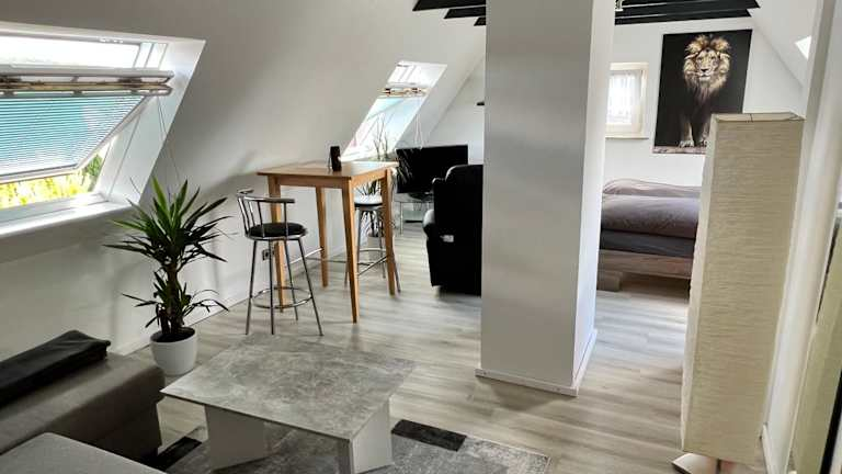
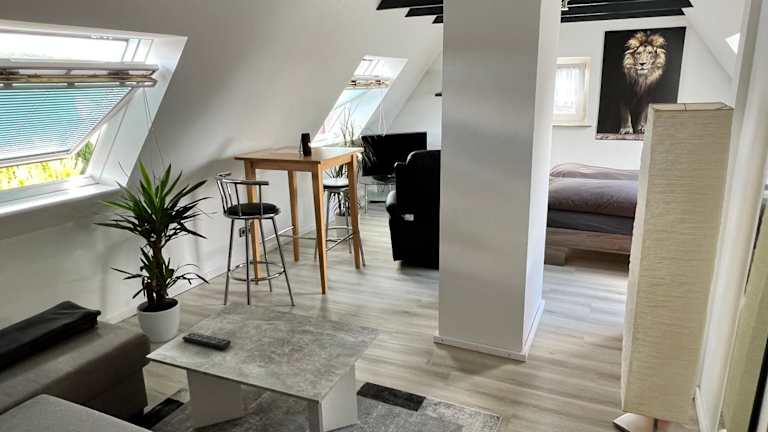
+ remote control [181,331,232,350]
